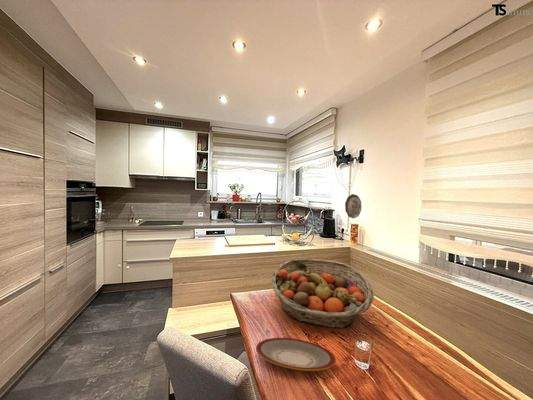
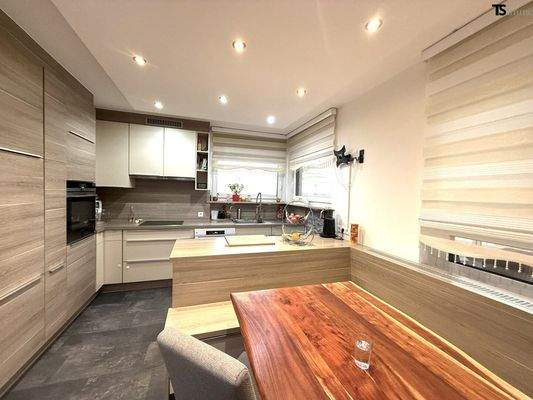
- plate [255,337,337,372]
- fruit basket [270,258,375,329]
- decorative plate [344,193,362,219]
